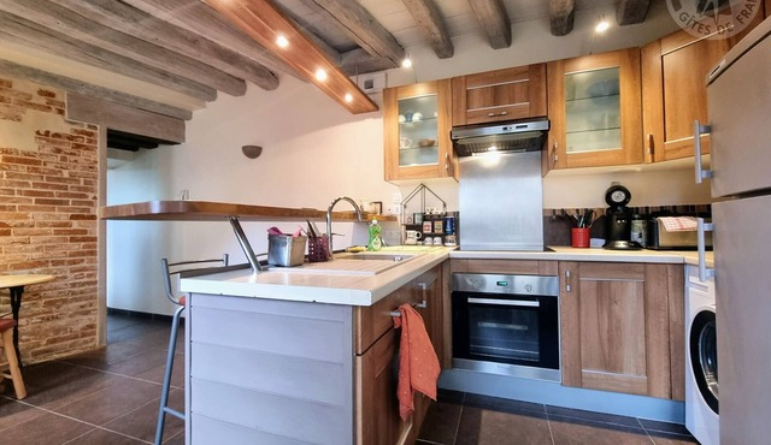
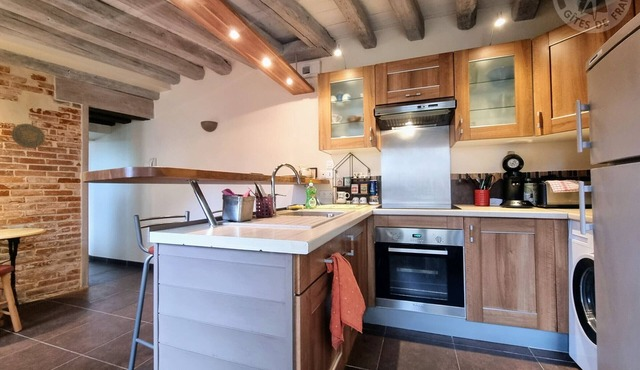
+ decorative plate [10,123,46,149]
